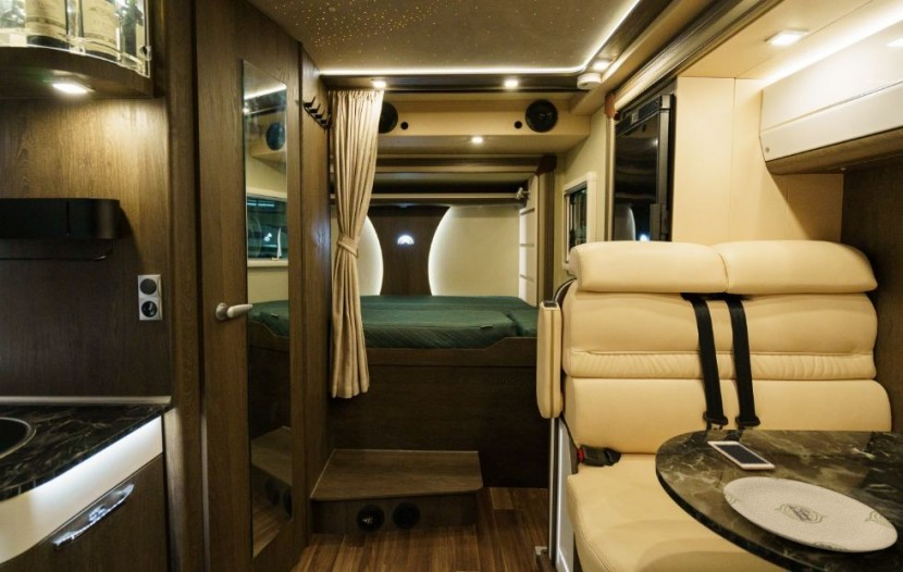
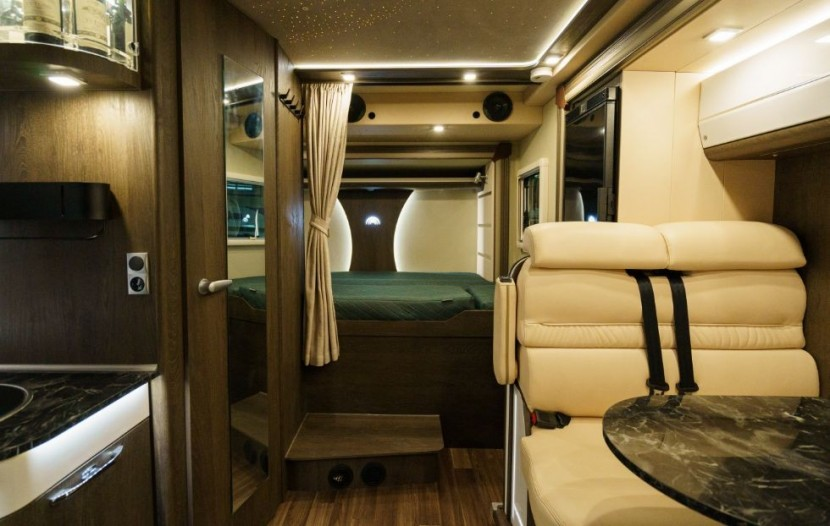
- cell phone [707,440,776,470]
- plate [722,476,899,554]
